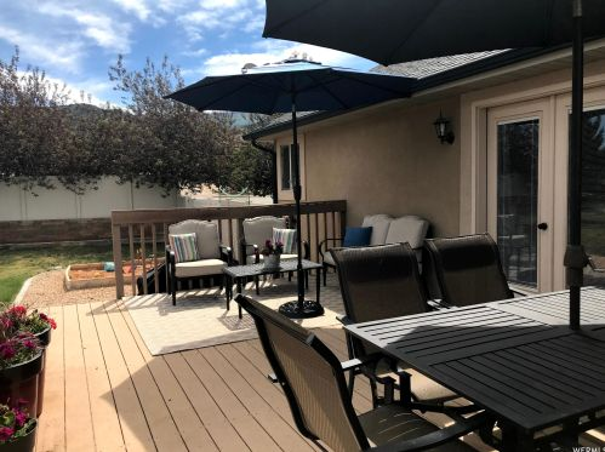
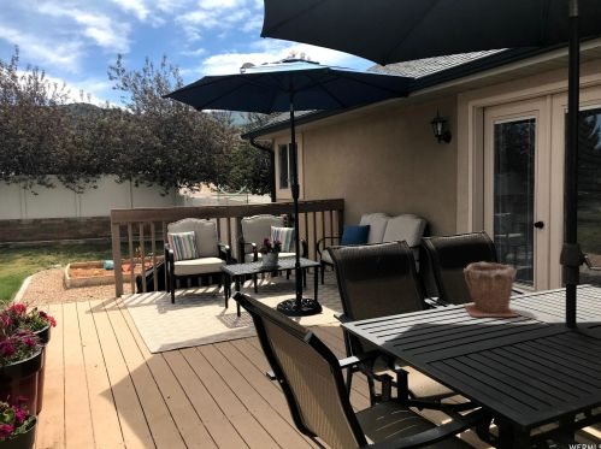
+ plant pot [462,261,520,318]
